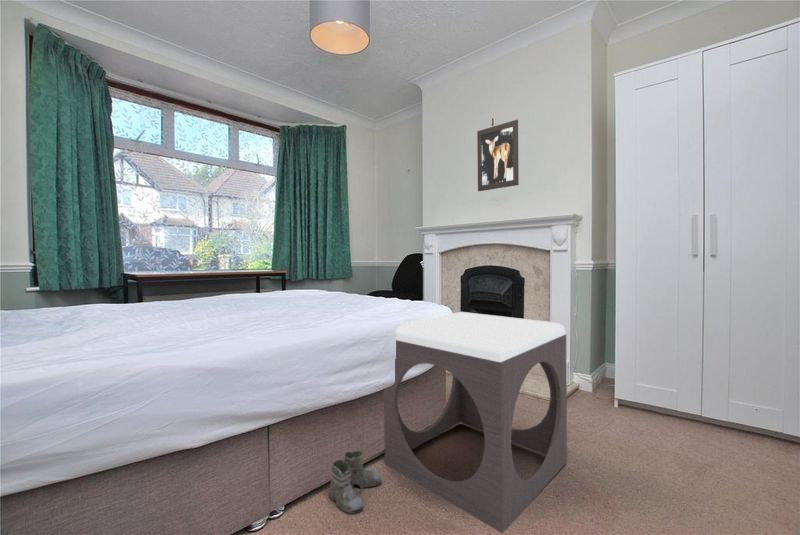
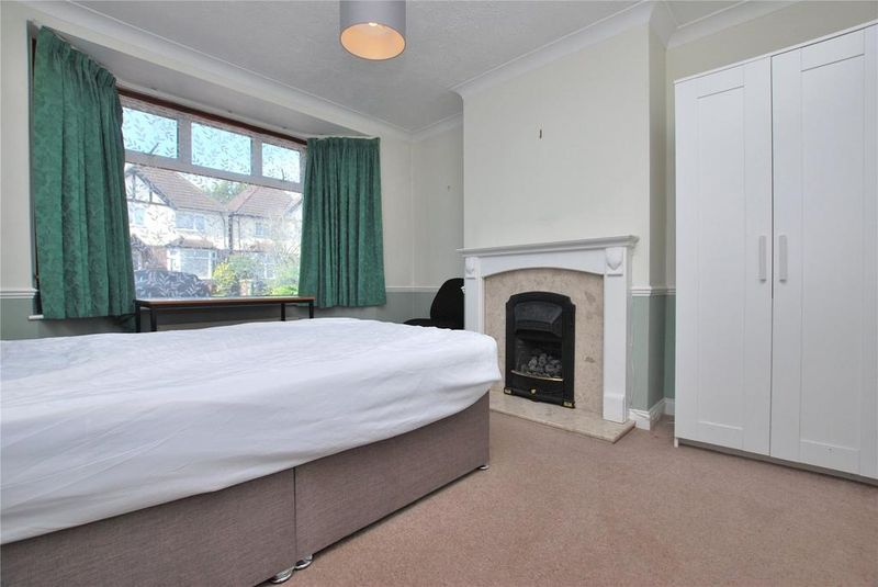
- footstool [383,311,568,535]
- wall art [476,119,520,192]
- boots [328,449,383,515]
